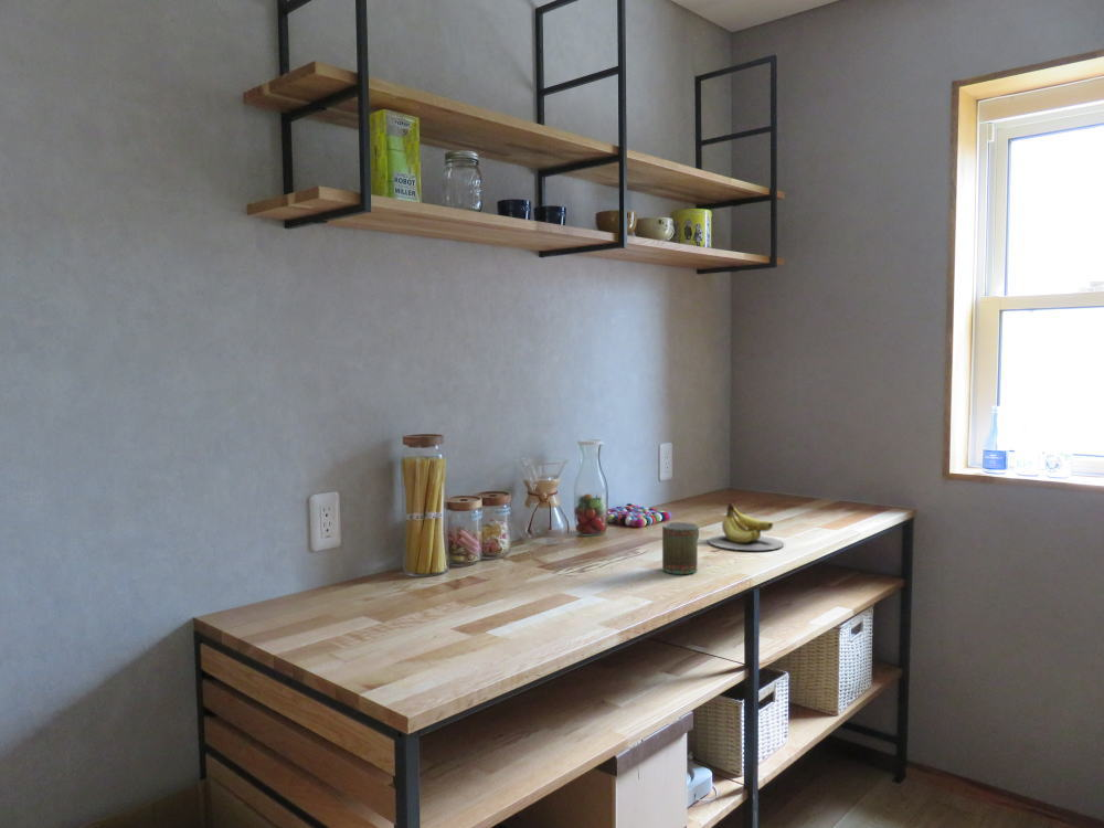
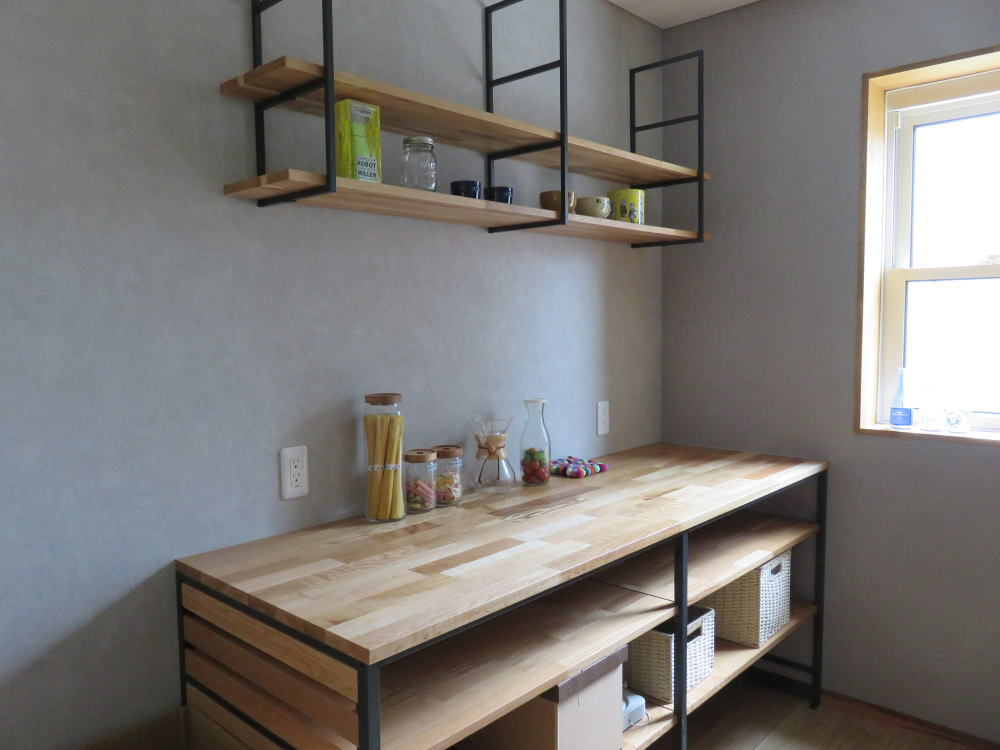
- mug [661,521,700,575]
- banana [707,502,785,551]
